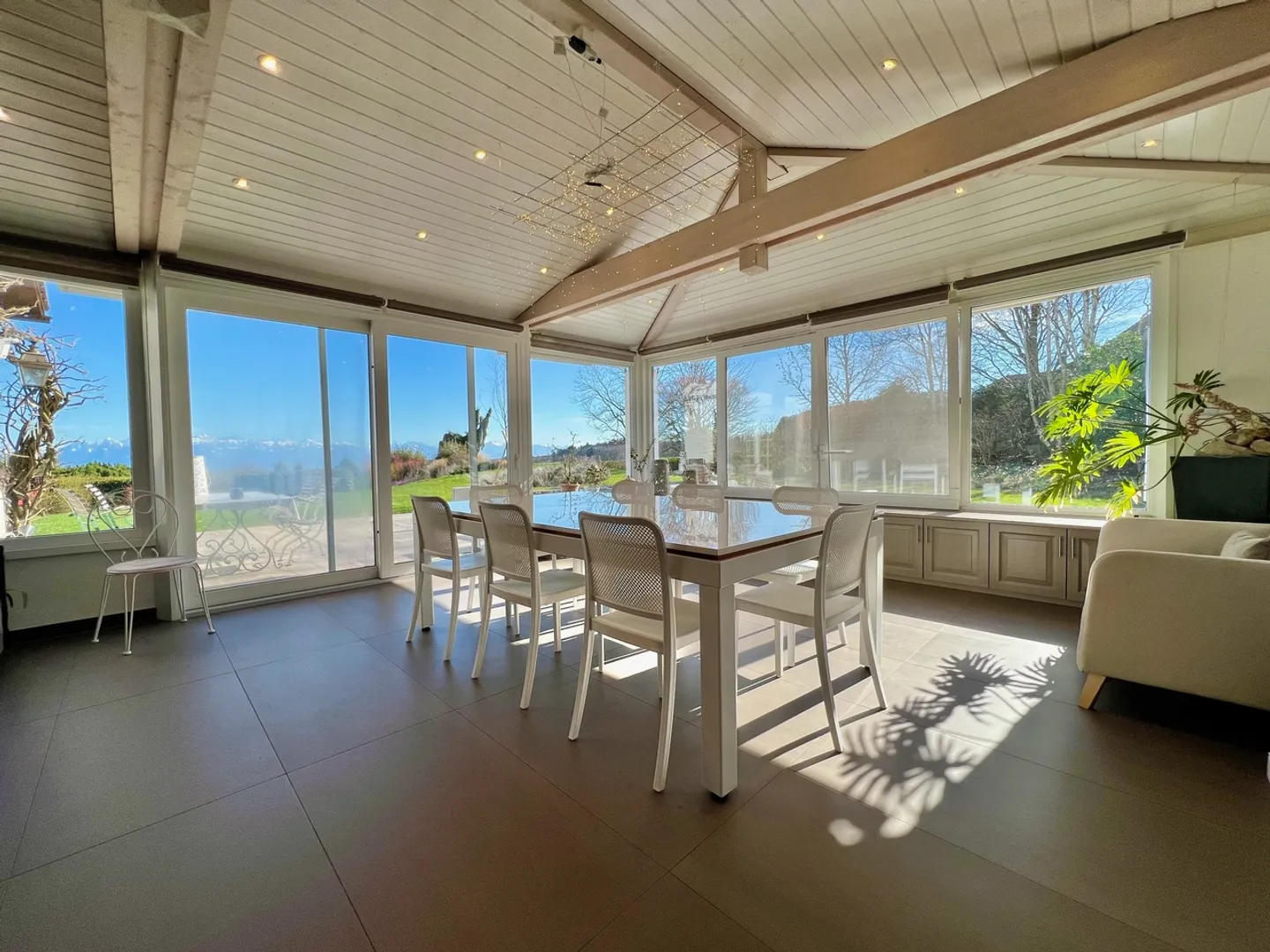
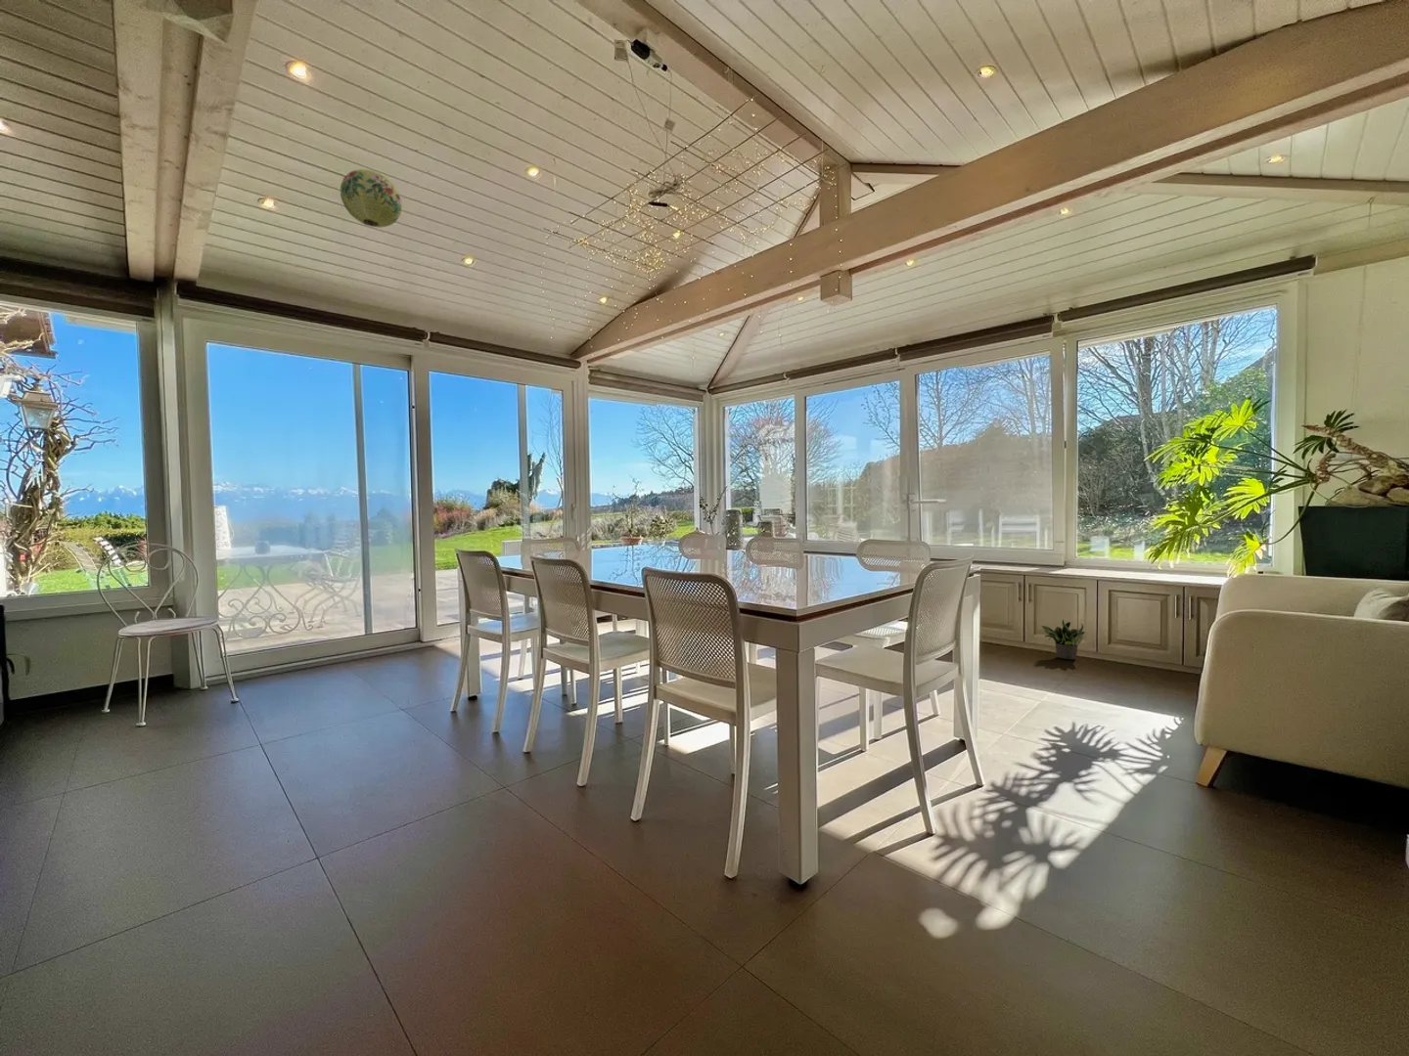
+ paper lantern [339,169,403,229]
+ potted plant [1041,618,1086,660]
